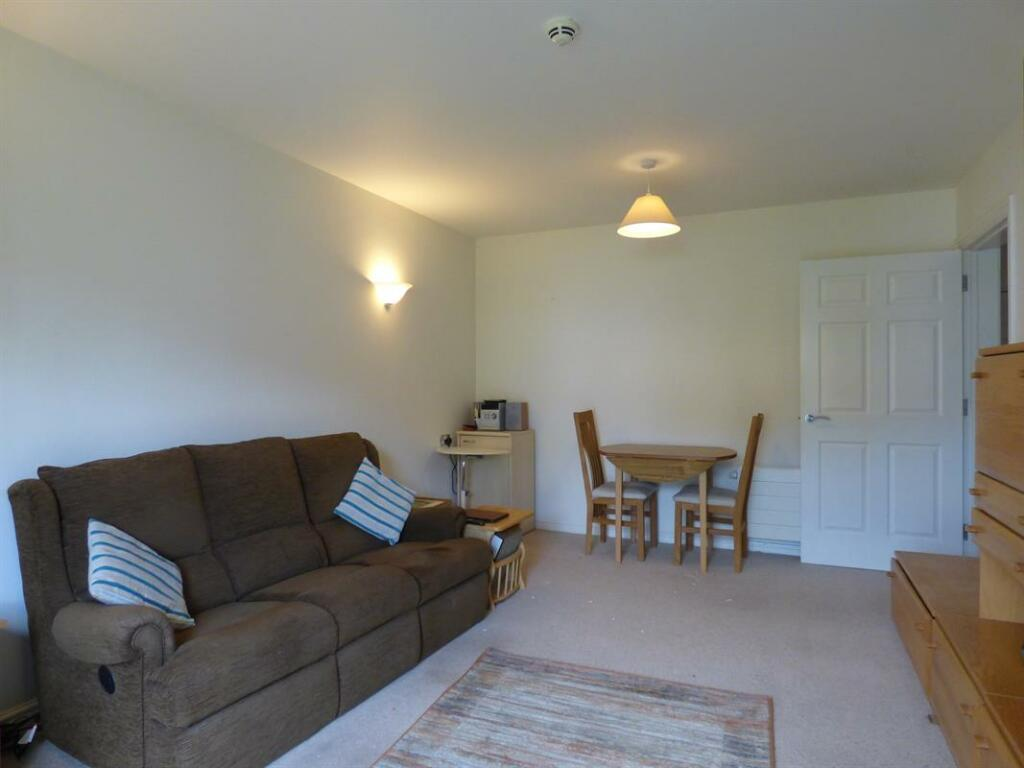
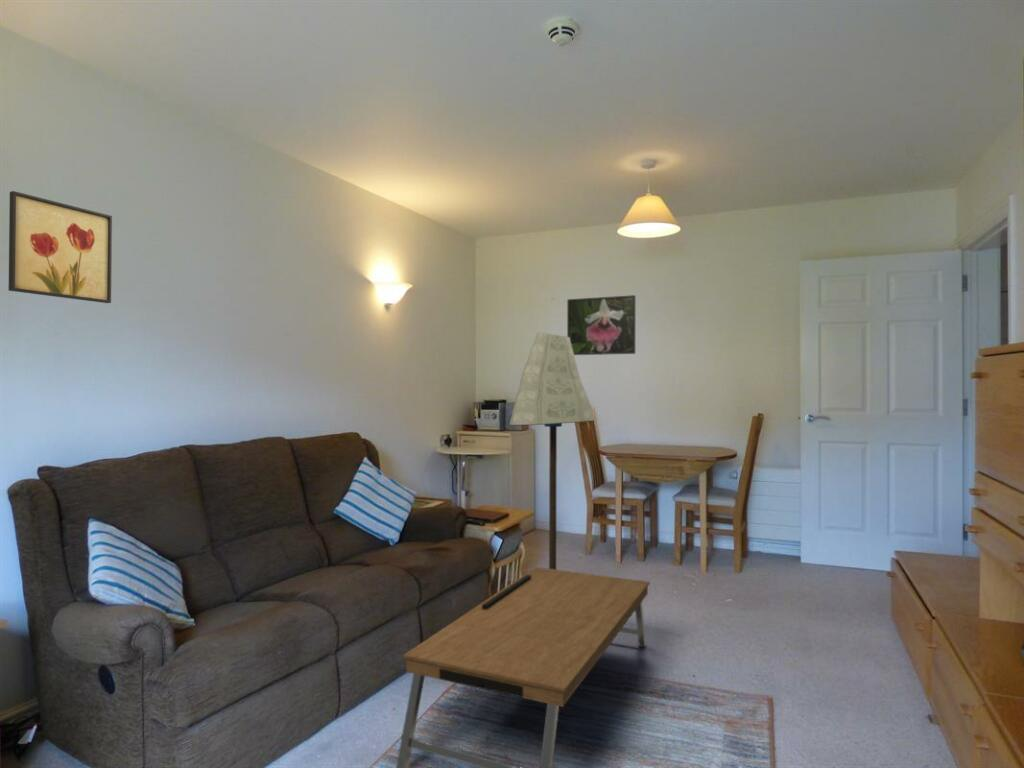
+ floor lamp [509,331,598,570]
+ wall art [8,190,113,304]
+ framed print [566,294,636,356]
+ coffee table [395,566,651,768]
